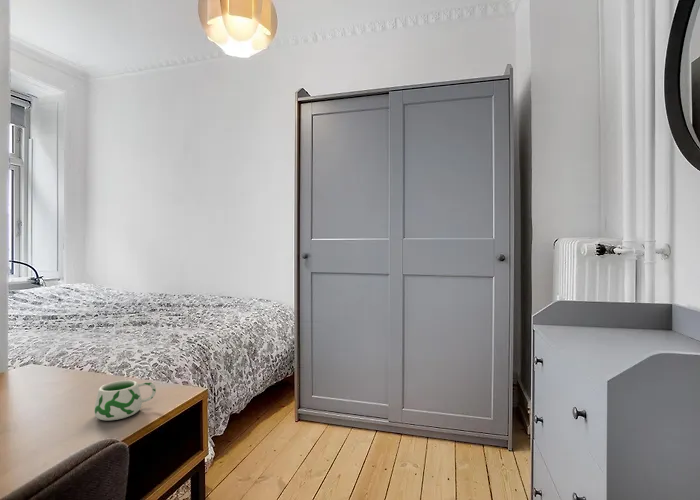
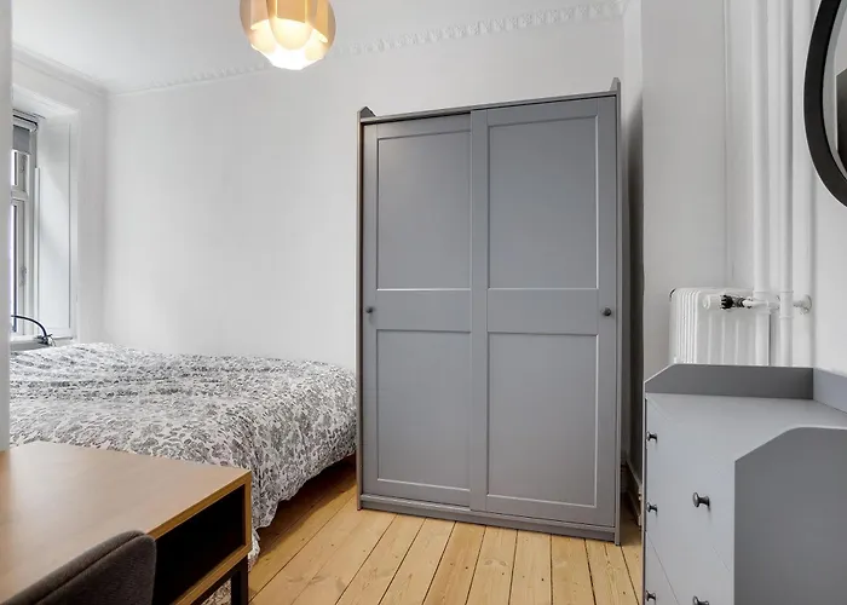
- mug [93,379,157,422]
